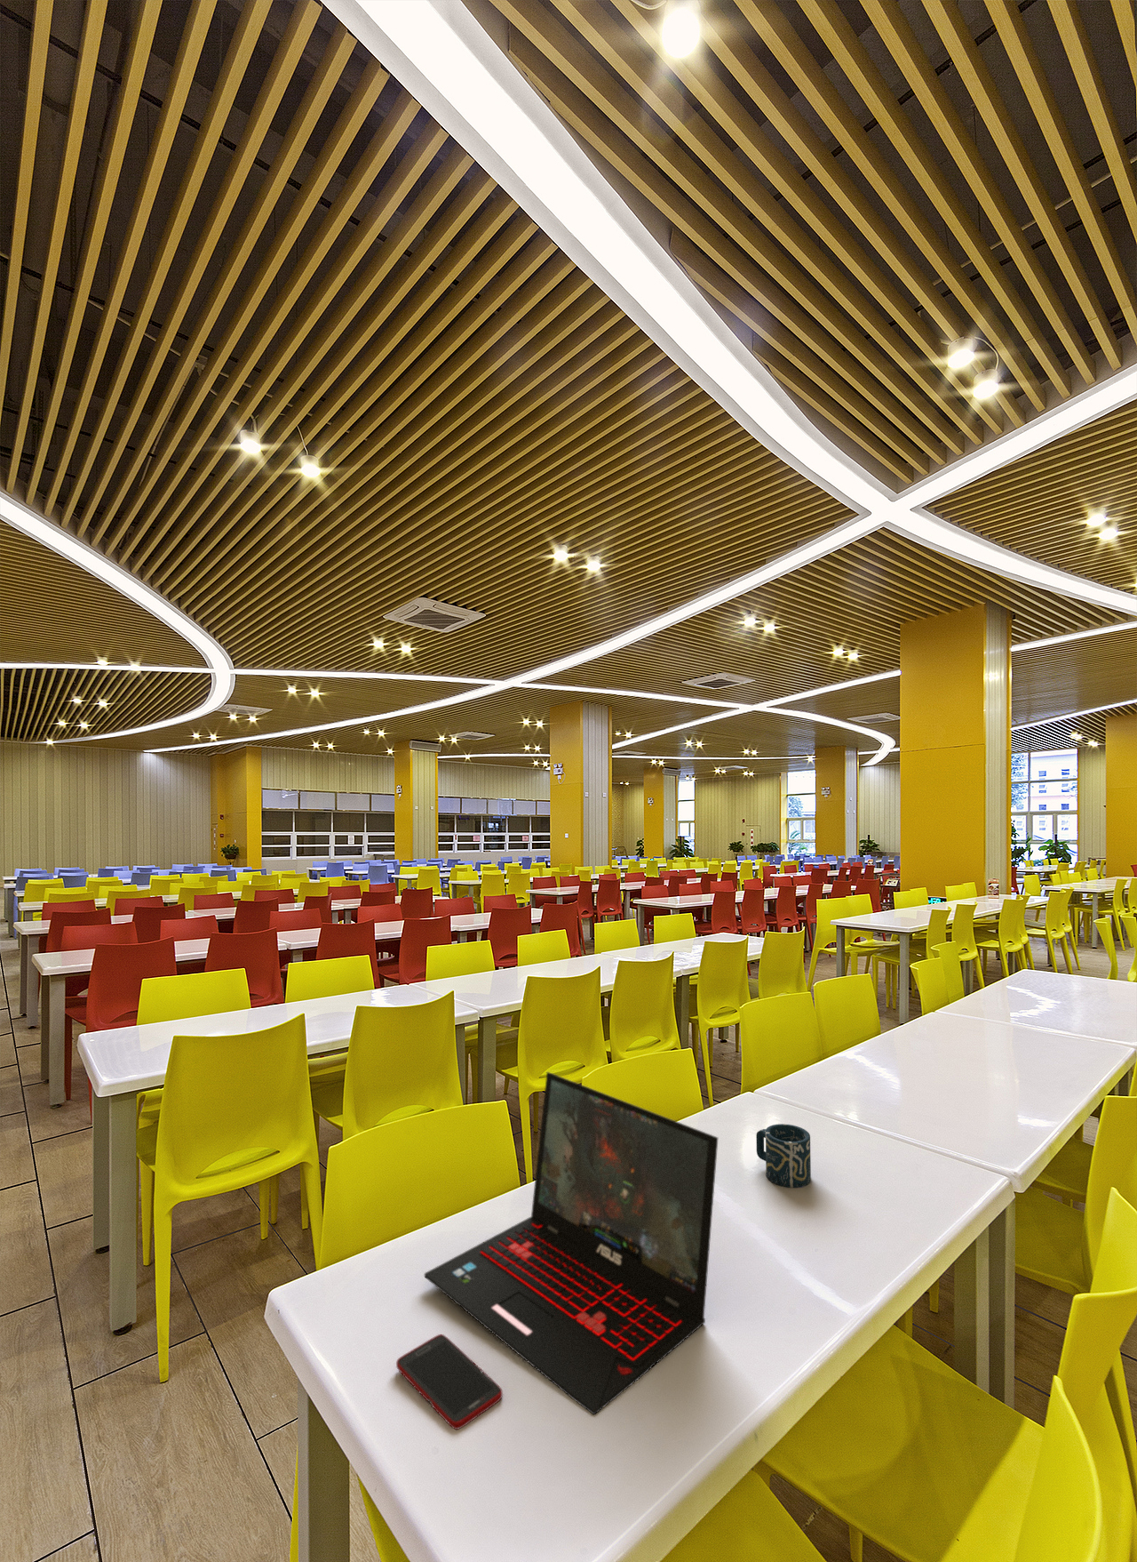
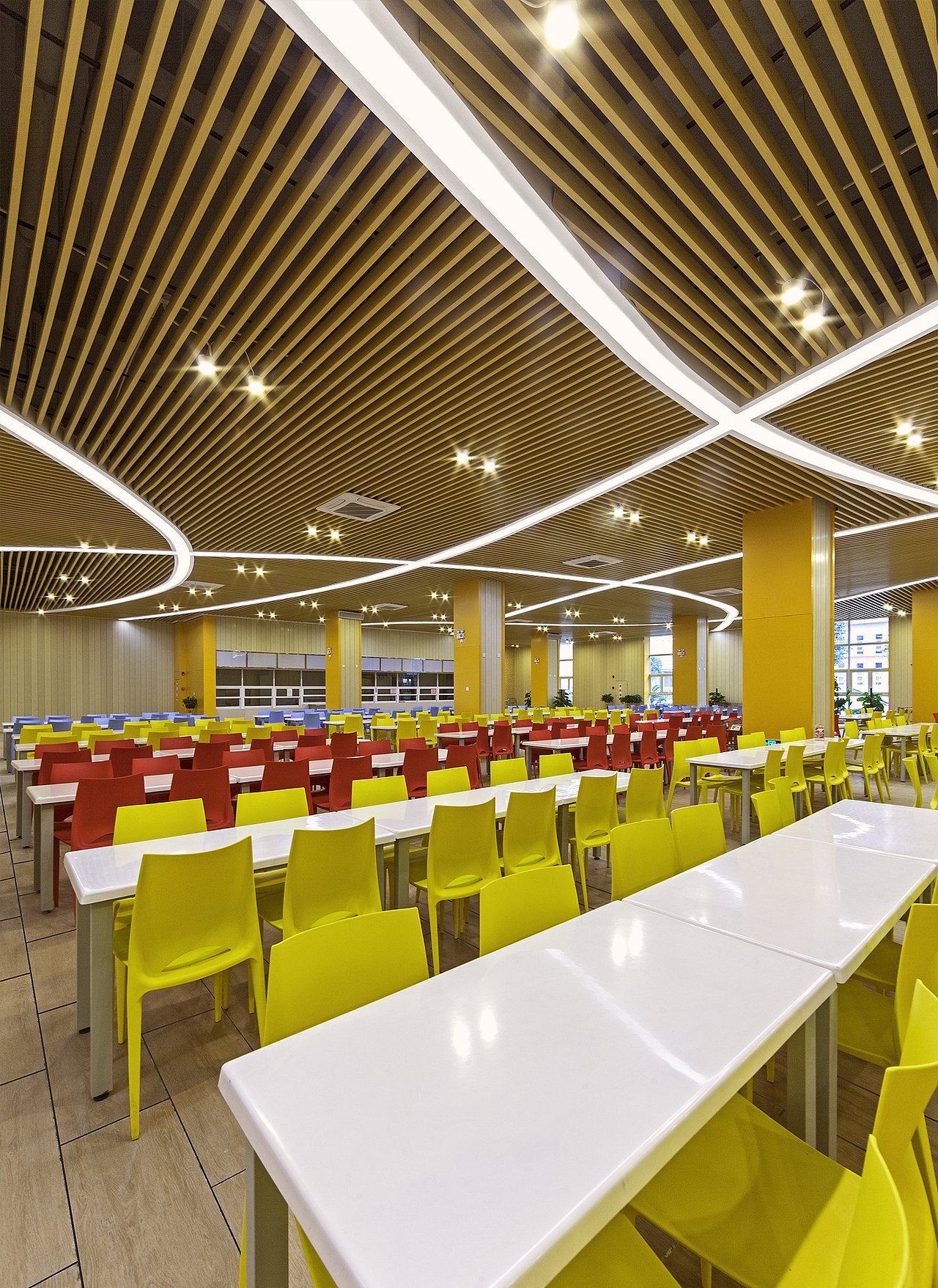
- cell phone [395,1334,504,1431]
- laptop [424,1071,719,1415]
- cup [756,1123,812,1188]
